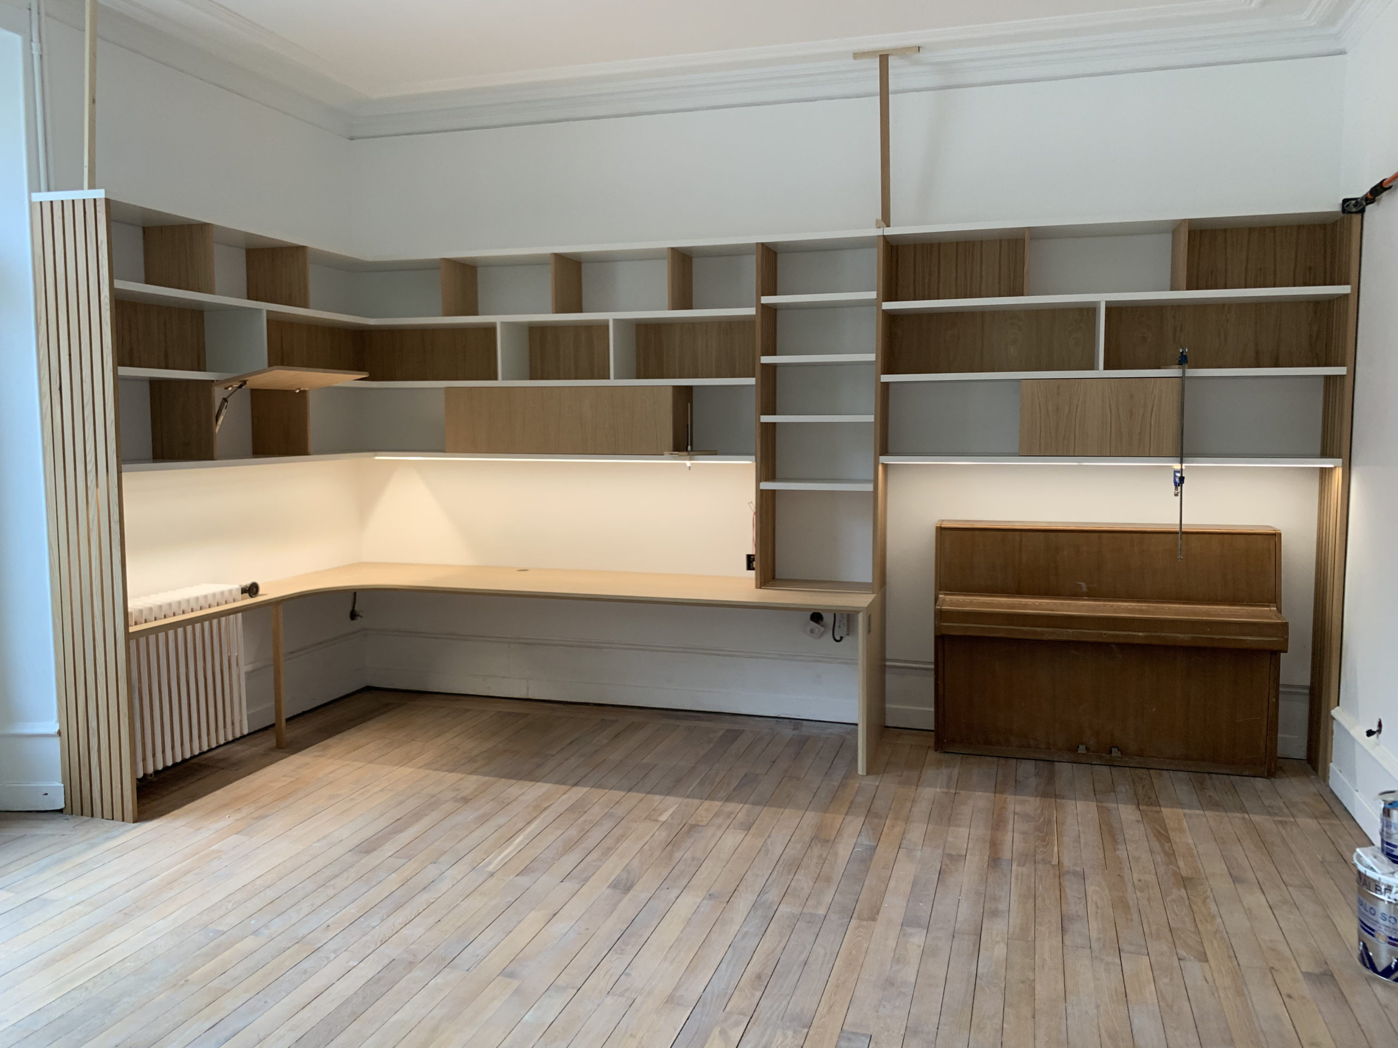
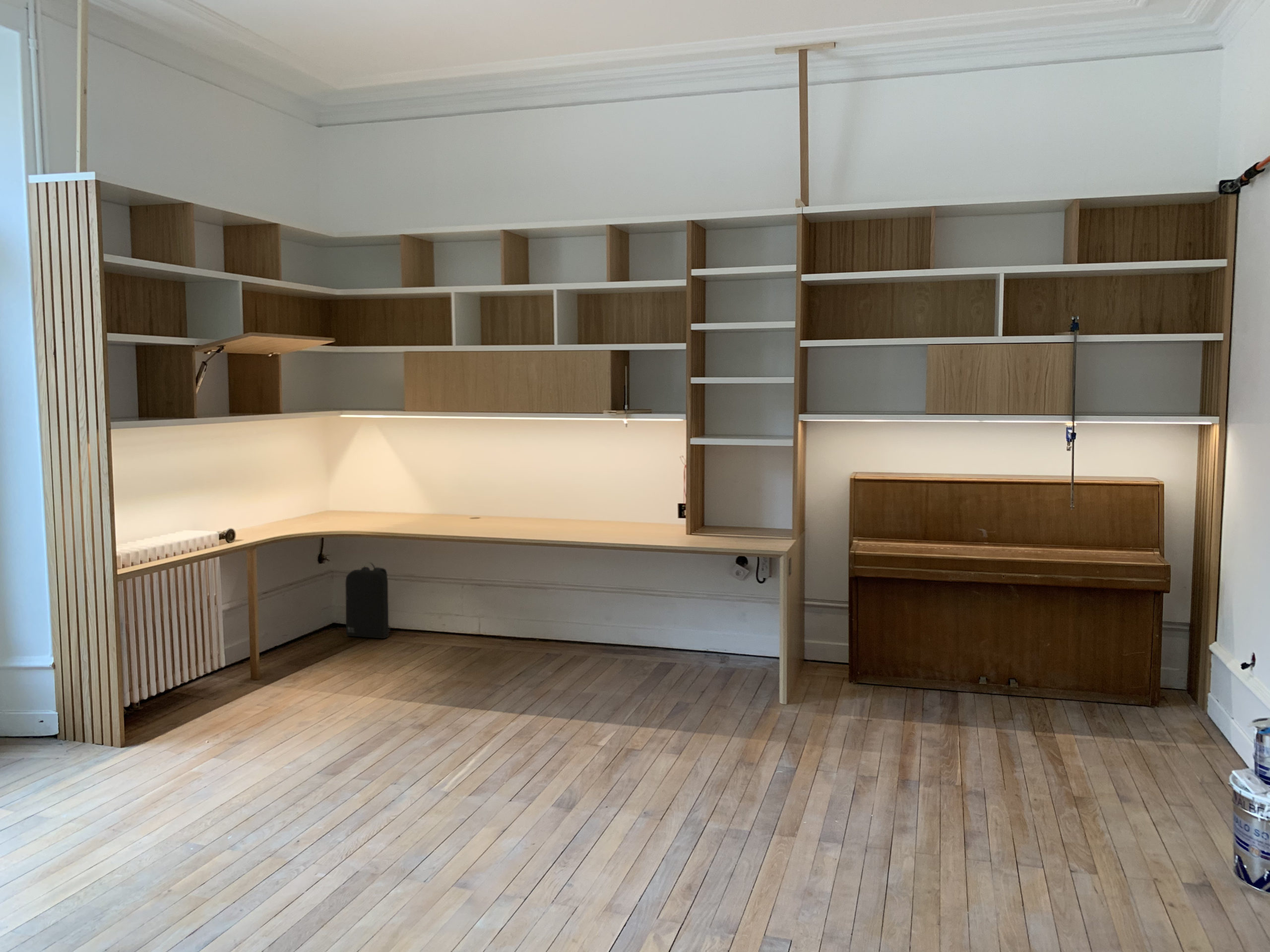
+ backpack [345,562,391,639]
